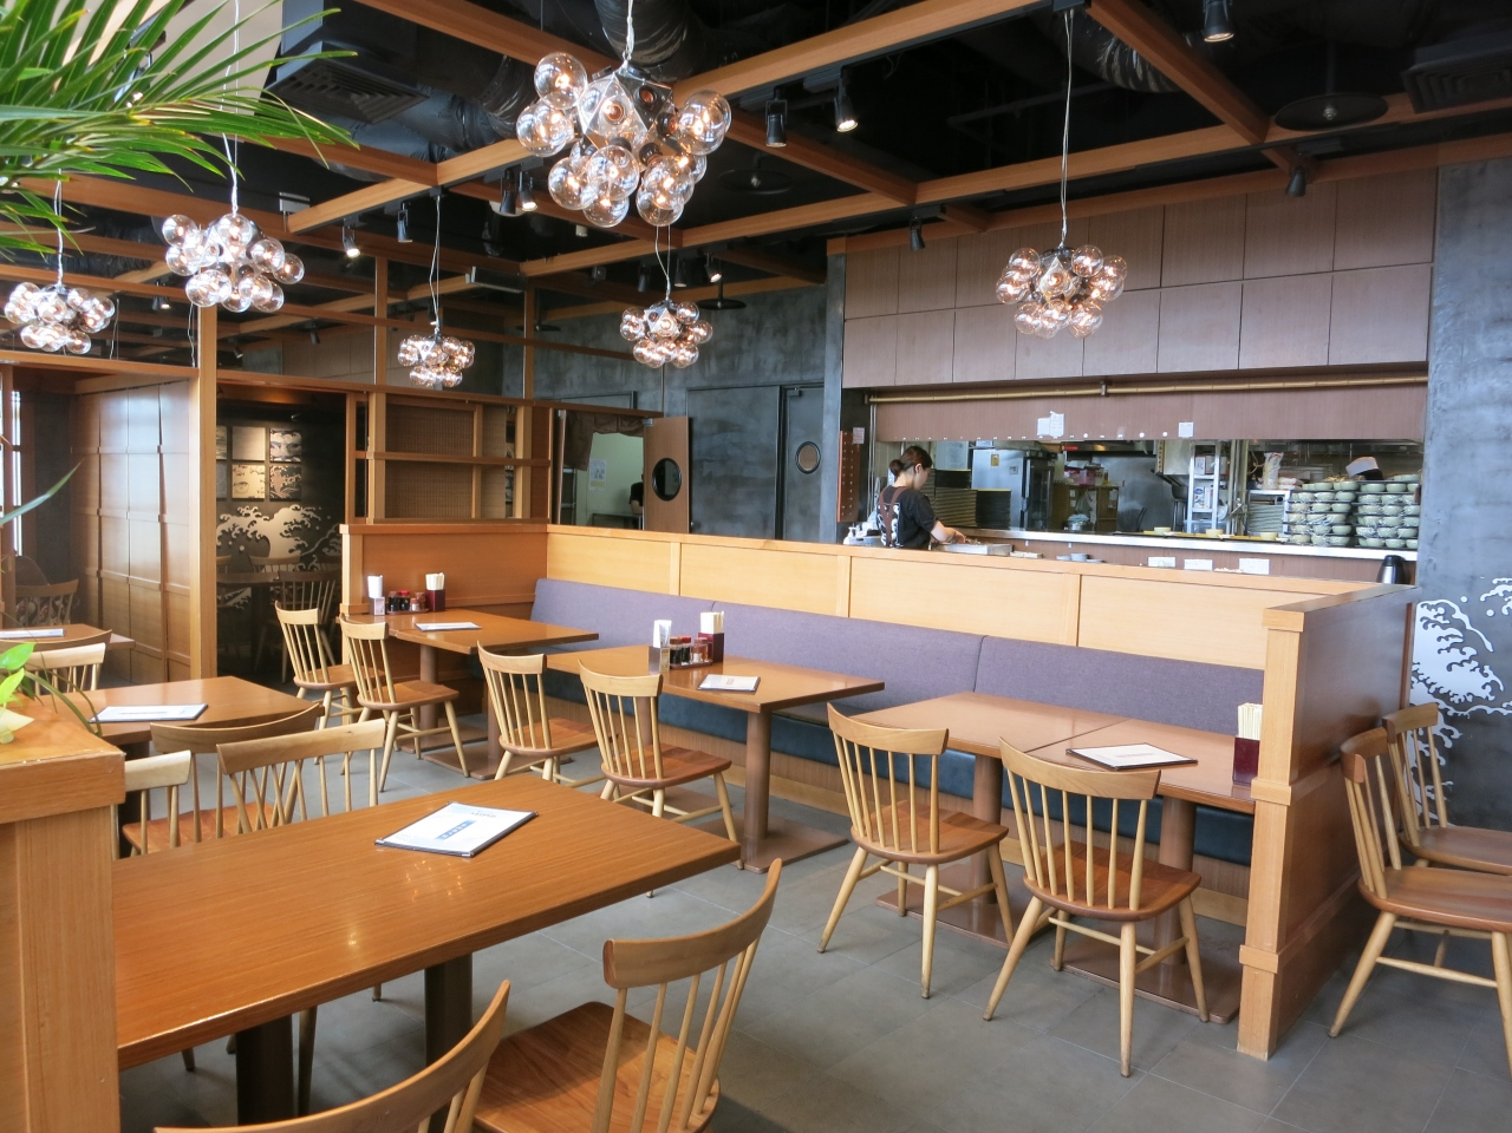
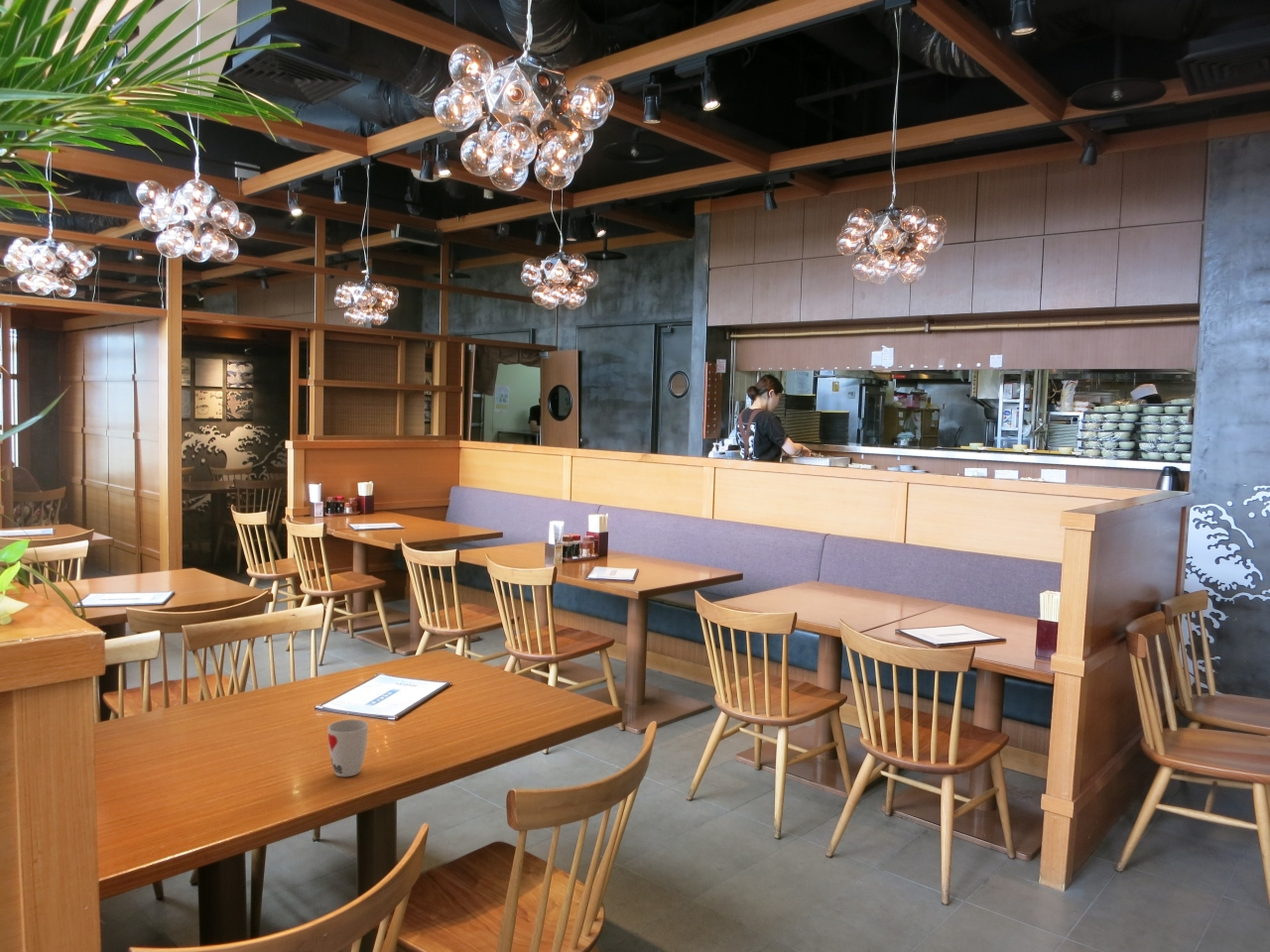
+ cup [326,718,369,777]
